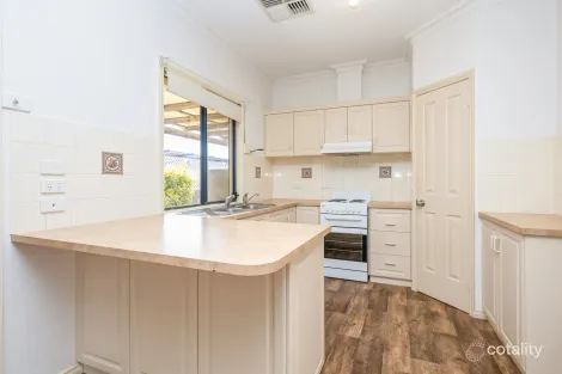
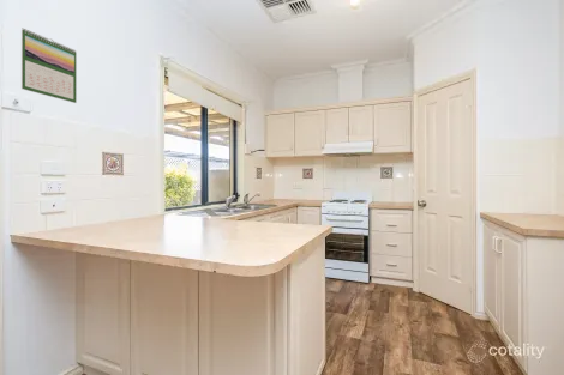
+ calendar [20,28,78,104]
